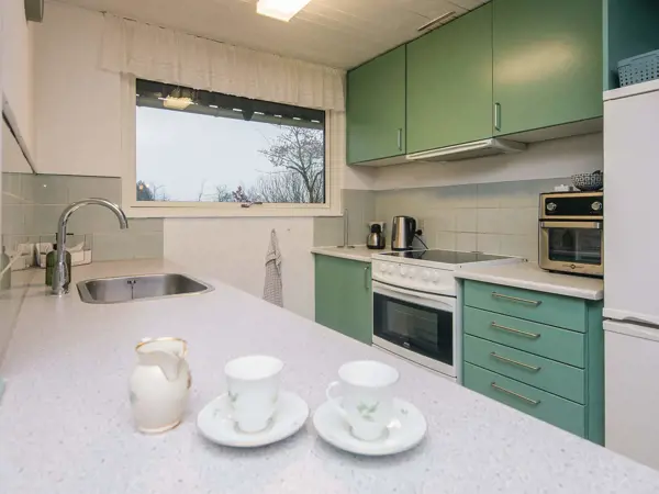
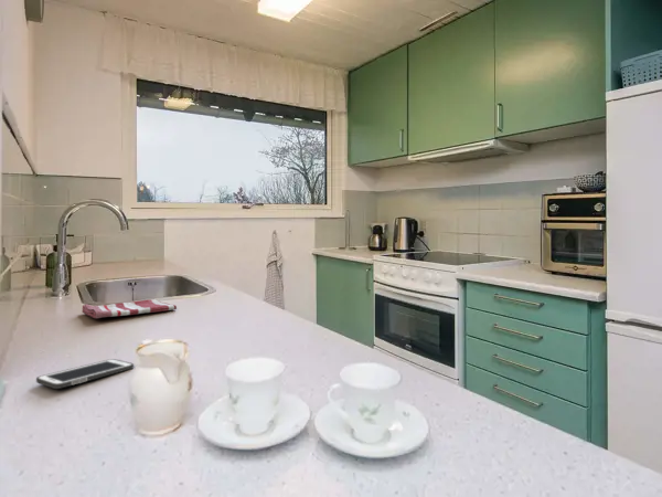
+ cell phone [35,358,135,390]
+ dish towel [81,298,178,319]
